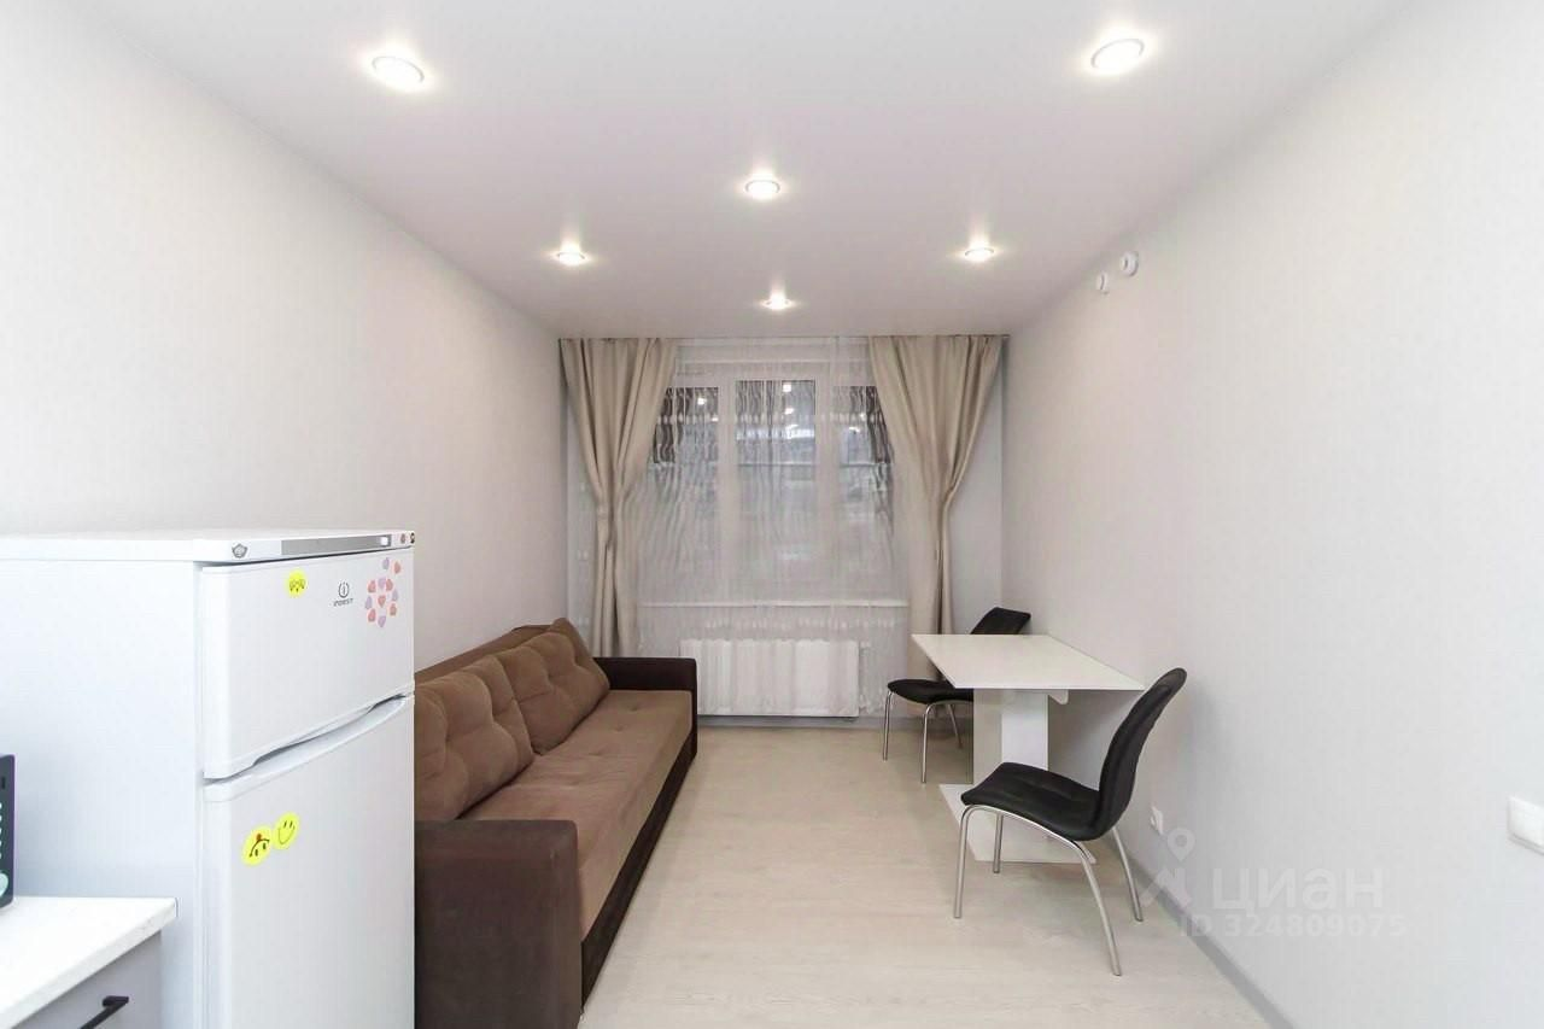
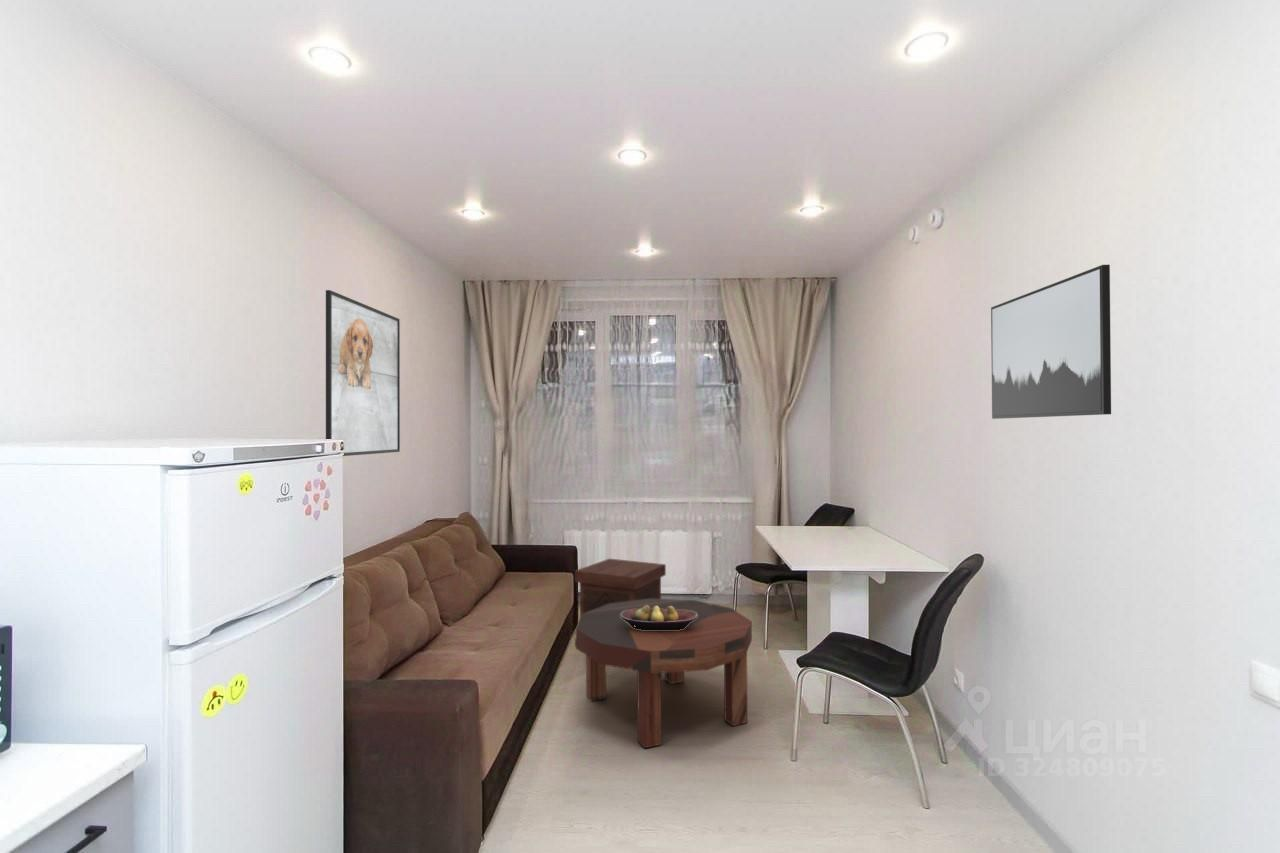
+ wall art [990,264,1112,420]
+ fruit bowl [620,605,698,630]
+ side table [574,558,667,648]
+ coffee table [575,598,753,749]
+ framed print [325,289,401,457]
